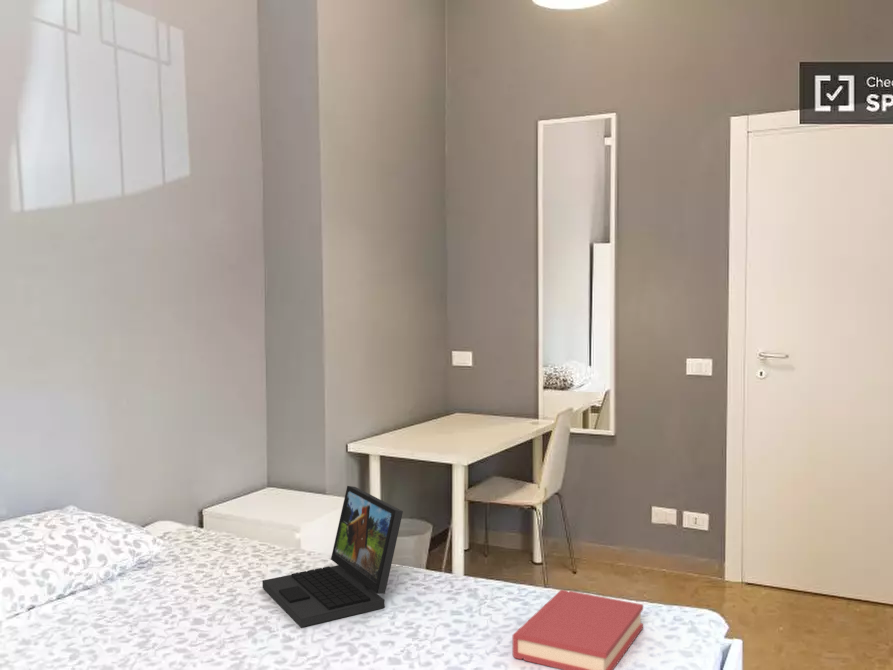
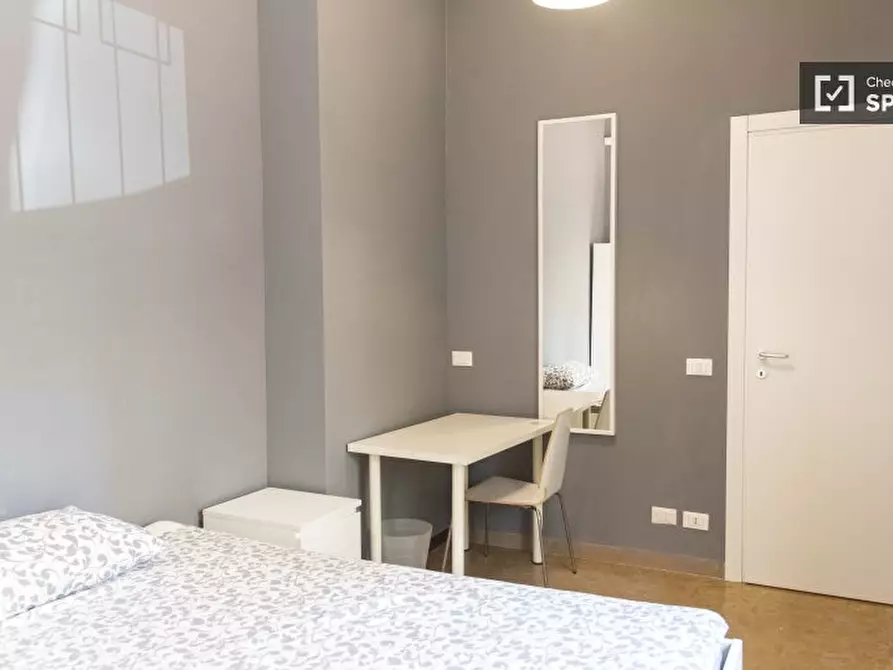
- laptop [261,485,404,629]
- hardback book [512,589,644,670]
